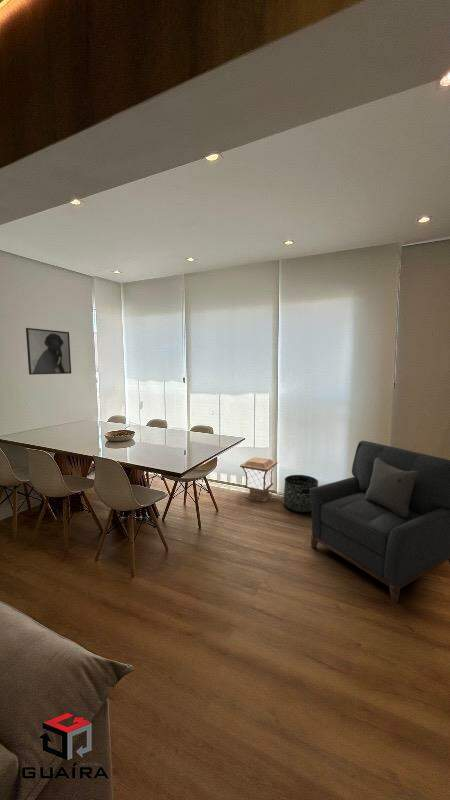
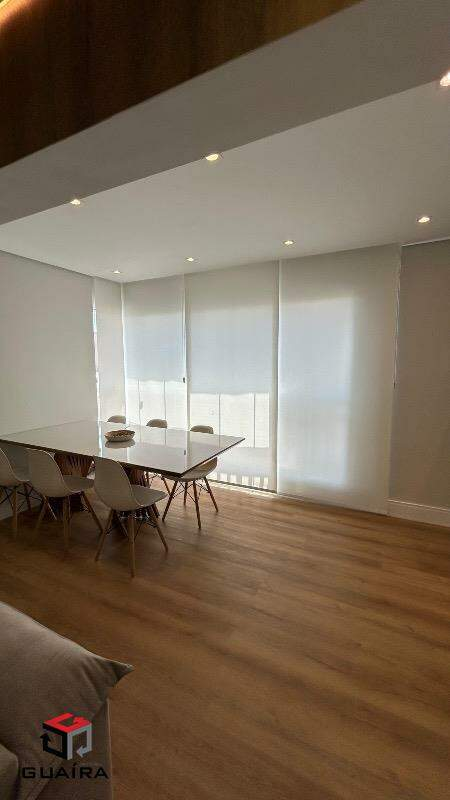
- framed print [25,327,72,376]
- basket [283,474,319,513]
- armchair [310,440,450,604]
- lantern [239,456,278,503]
